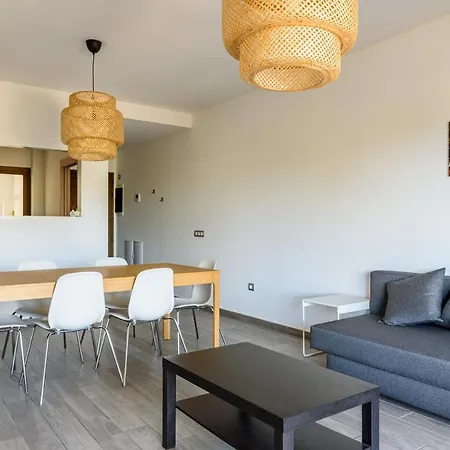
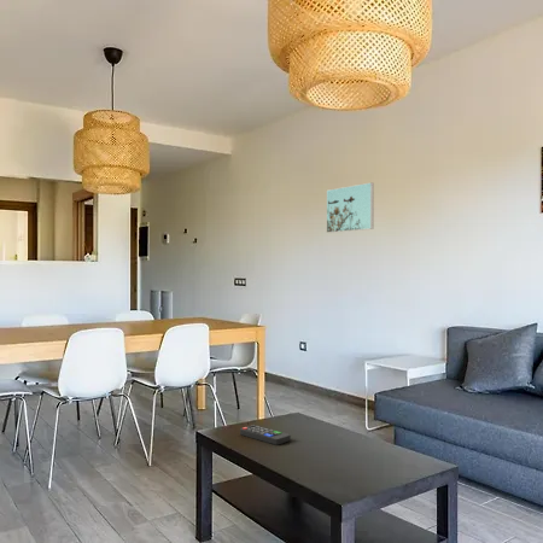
+ remote control [239,424,292,446]
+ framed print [326,181,375,234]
